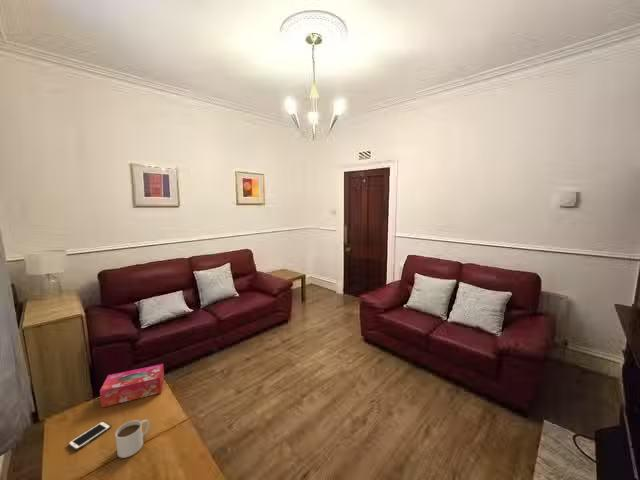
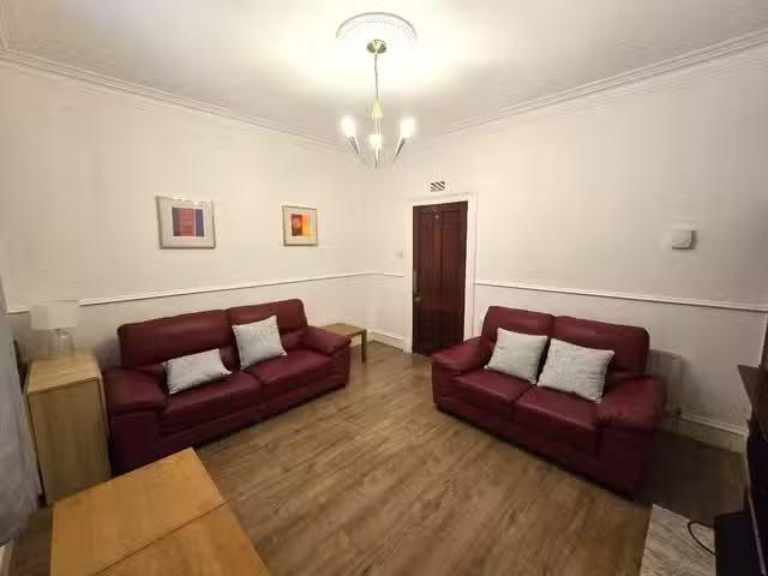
- tissue box [99,363,165,408]
- cell phone [67,421,112,451]
- mug [114,419,151,459]
